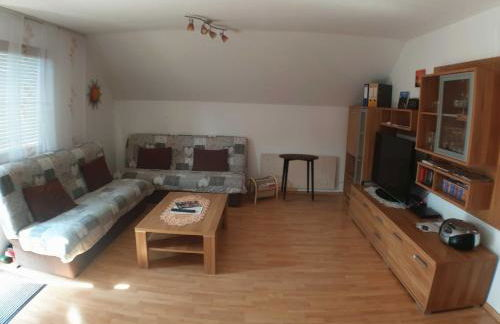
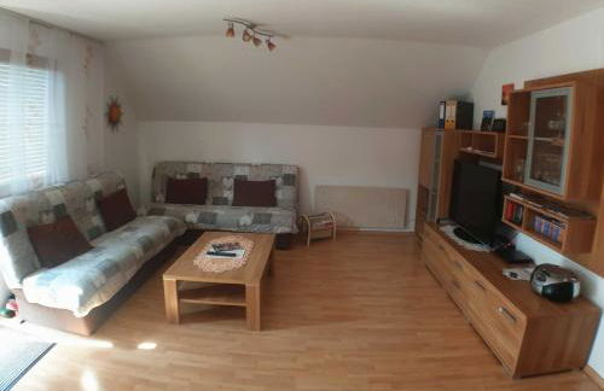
- side table [278,153,320,202]
